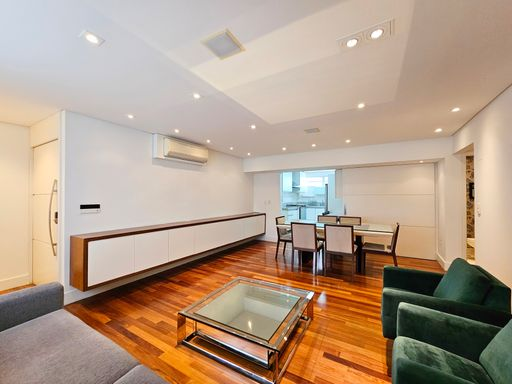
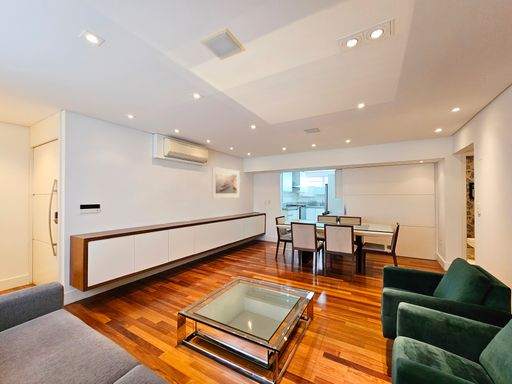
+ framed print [211,166,240,199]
